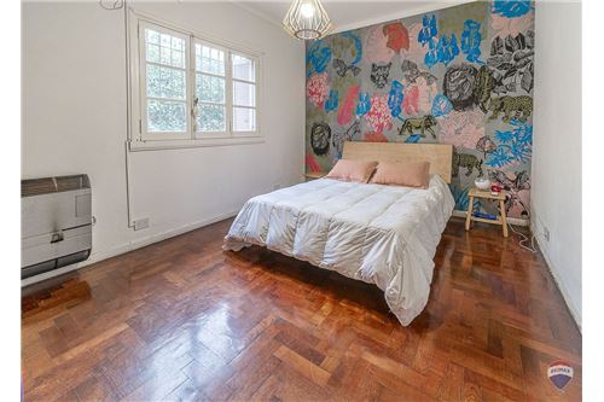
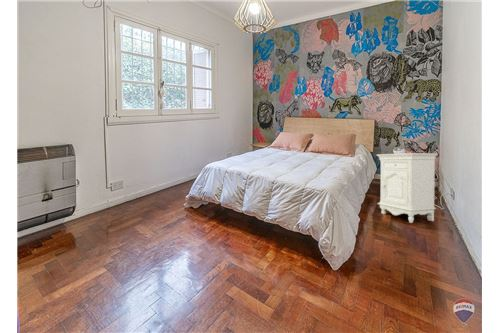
+ nightstand [376,152,438,224]
